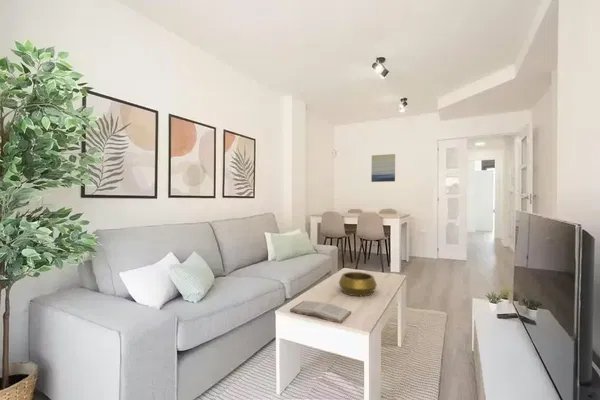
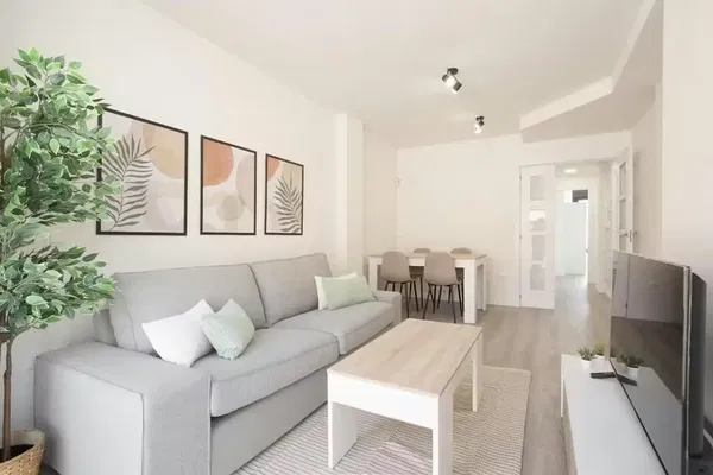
- book [289,300,352,324]
- wall art [370,153,396,183]
- decorative bowl [338,271,378,297]
